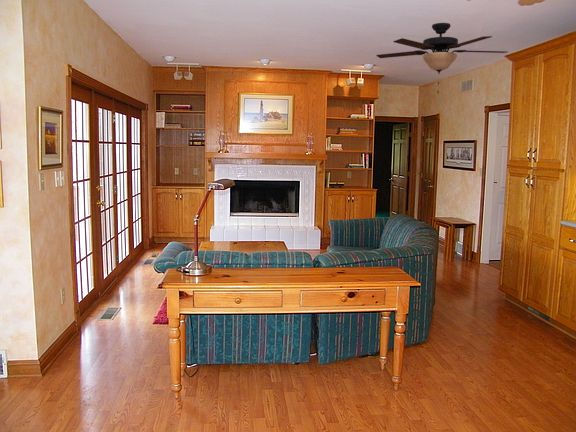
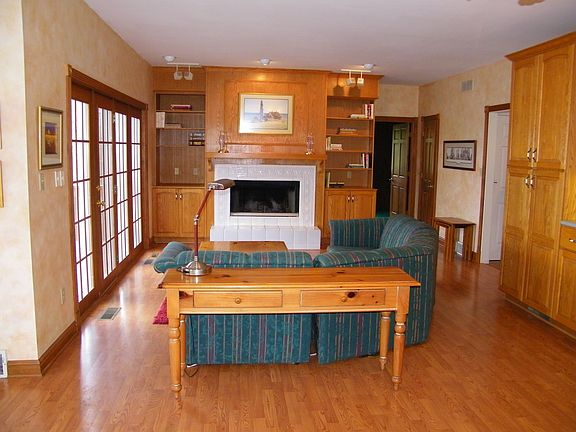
- ceiling fan [375,22,509,94]
